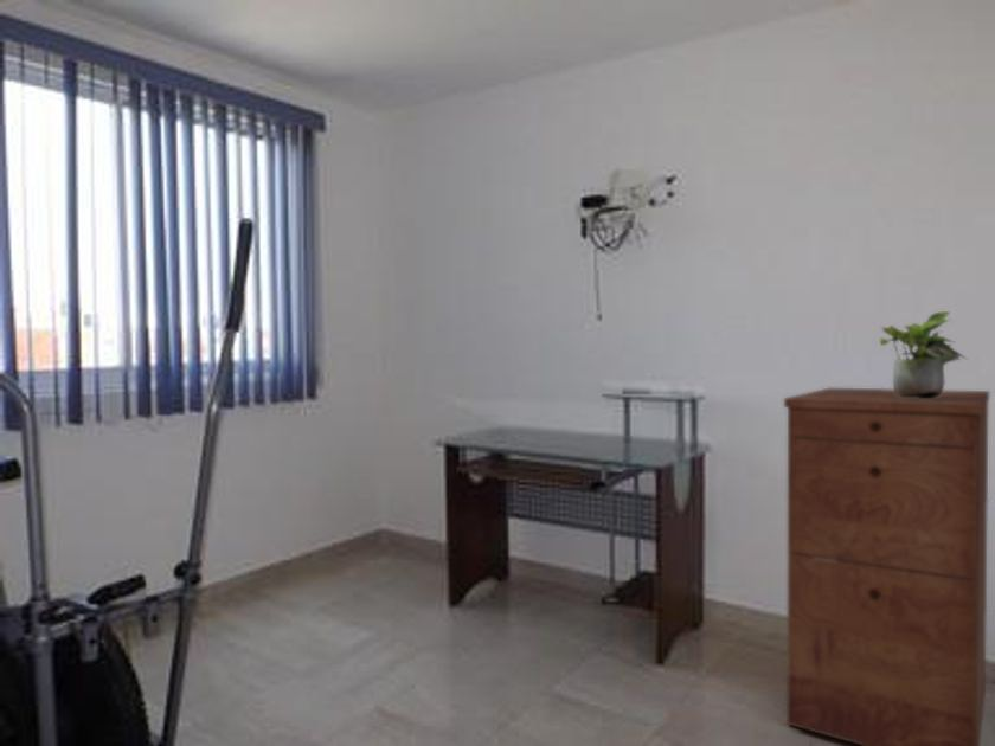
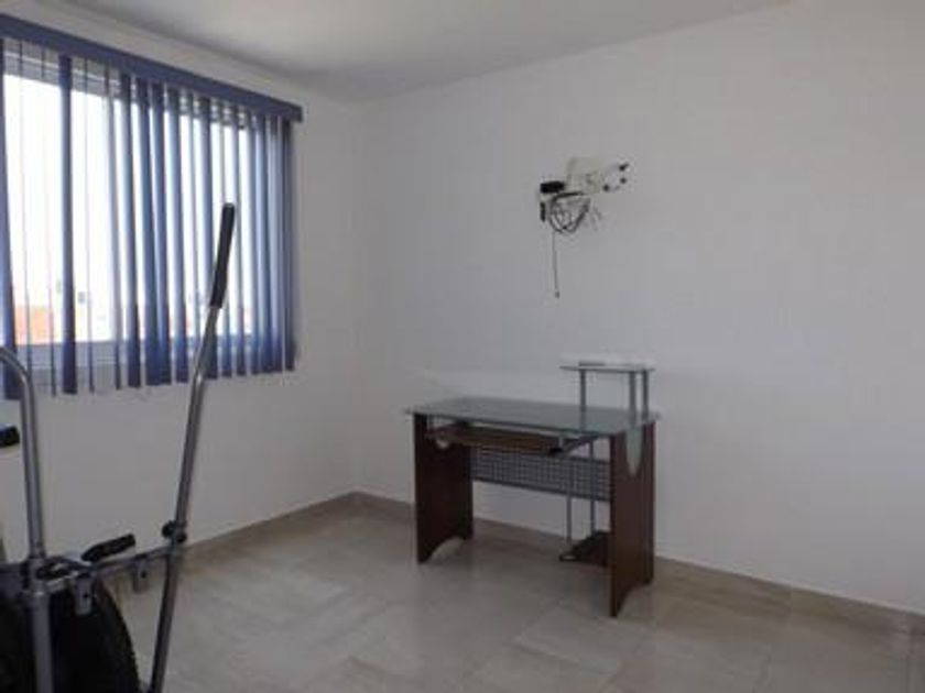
- potted plant [879,310,968,398]
- filing cabinet [783,387,990,746]
